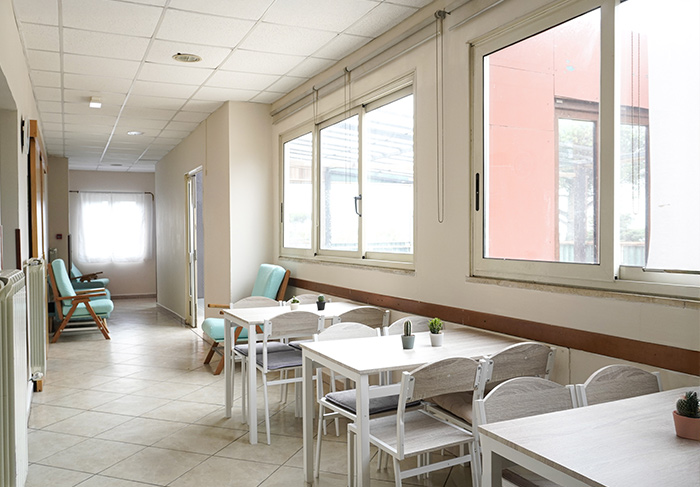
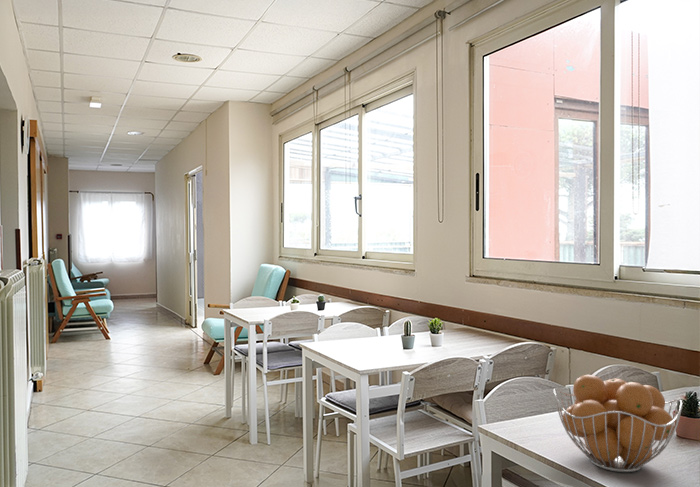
+ fruit basket [553,374,684,473]
